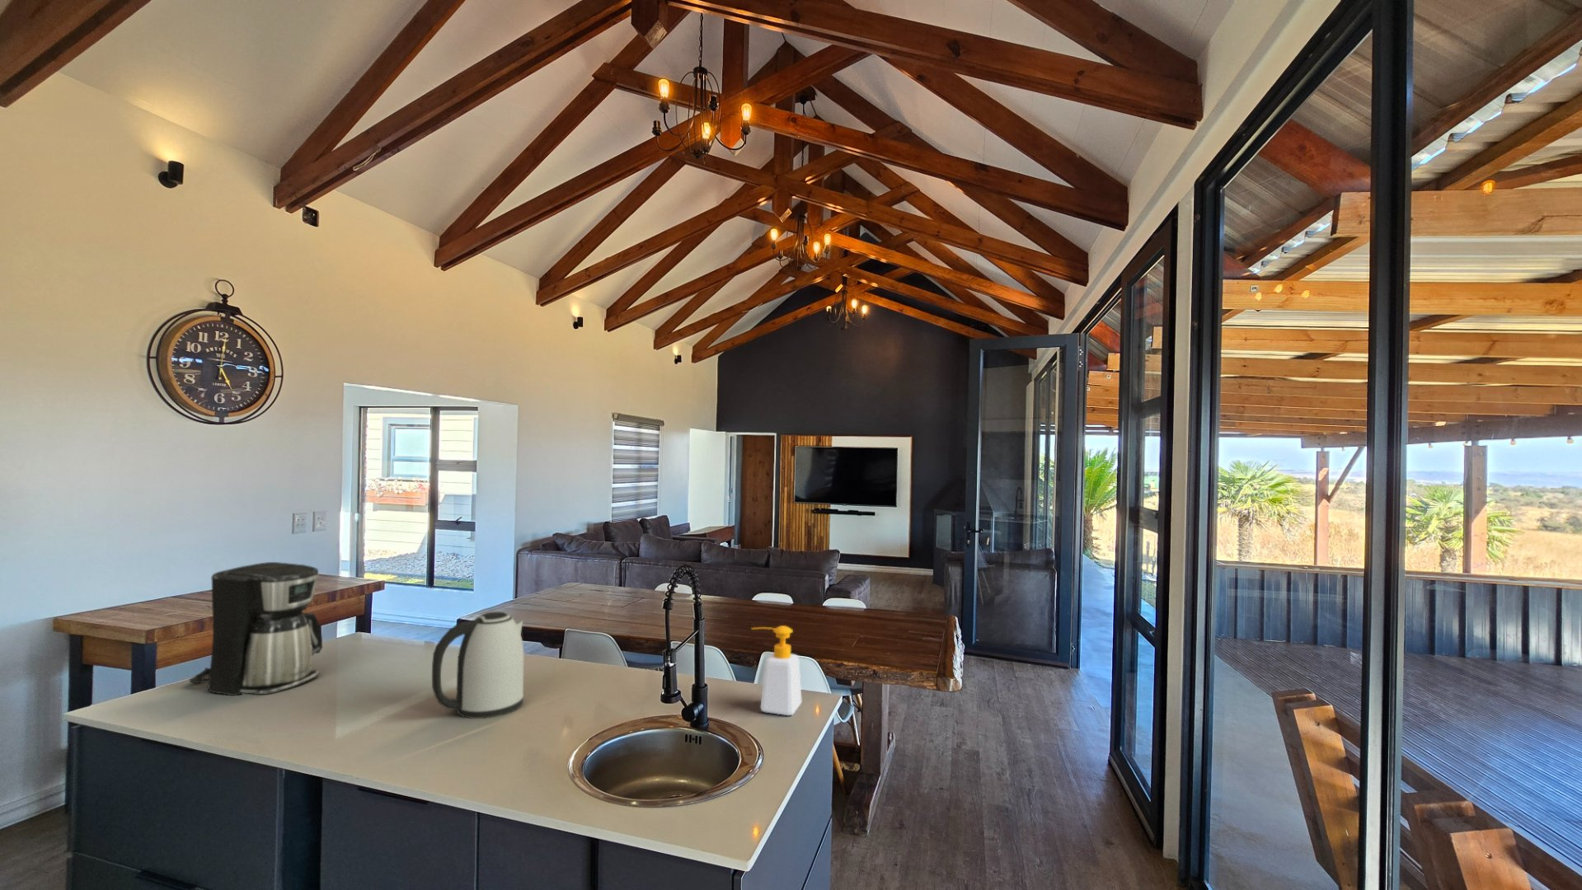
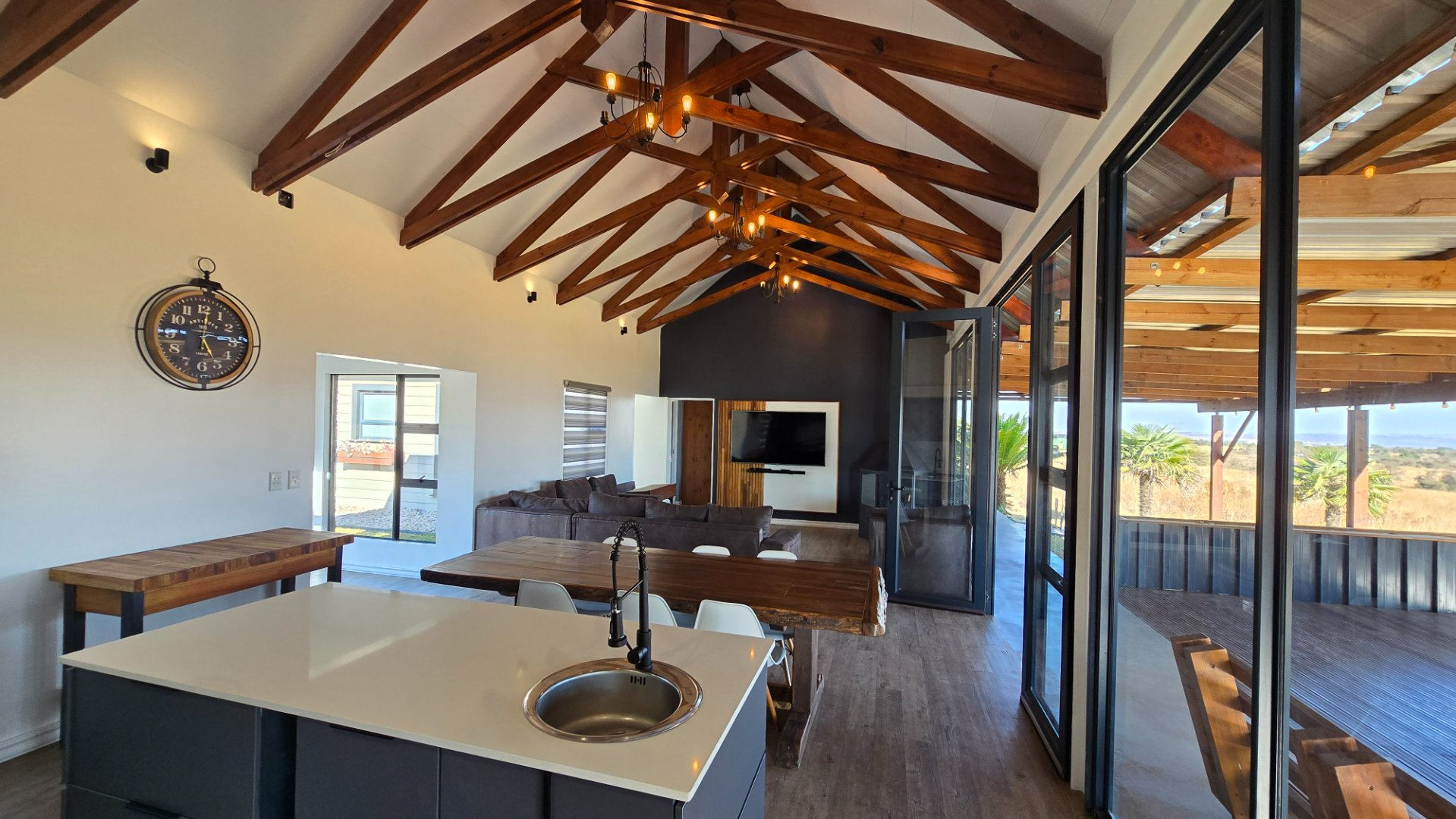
- coffee maker [188,561,323,697]
- soap bottle [750,625,802,716]
- kettle [431,612,525,719]
